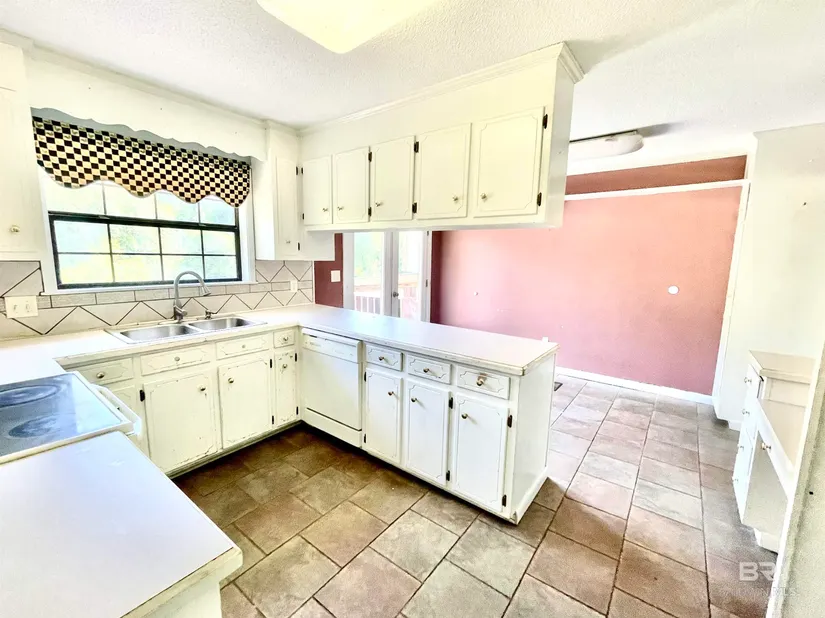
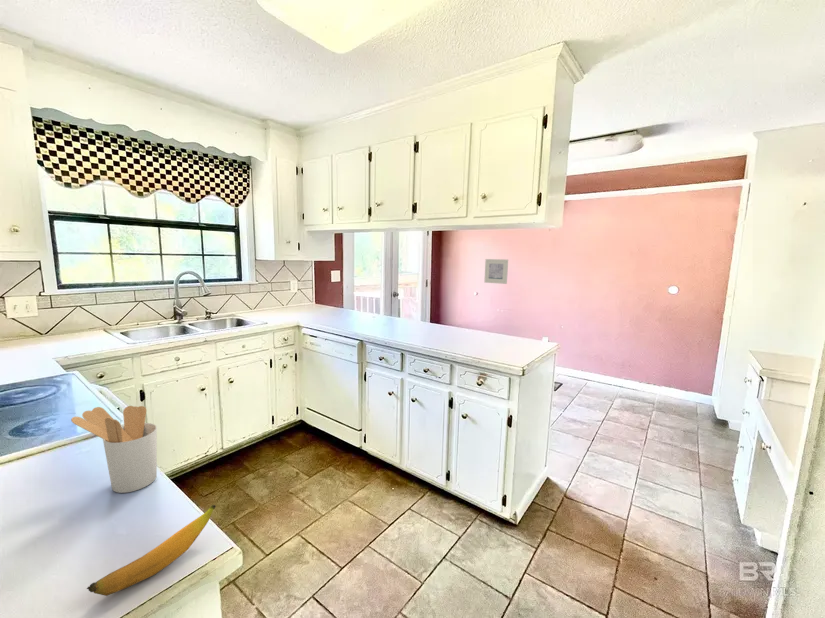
+ banana [86,504,217,597]
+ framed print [483,258,509,285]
+ utensil holder [70,405,158,494]
